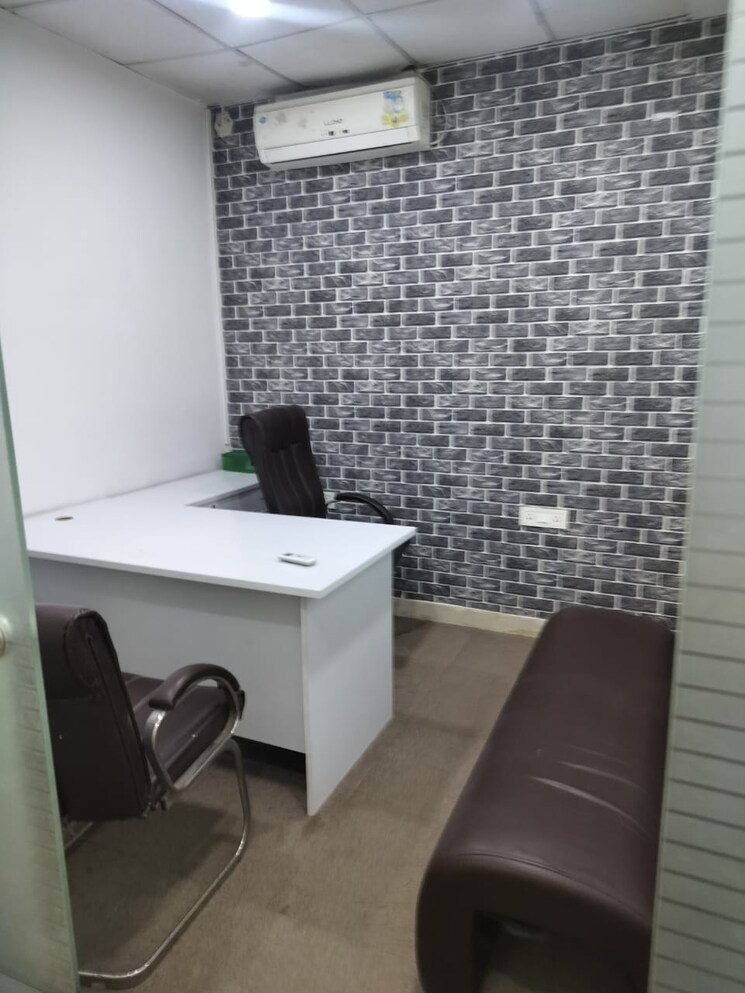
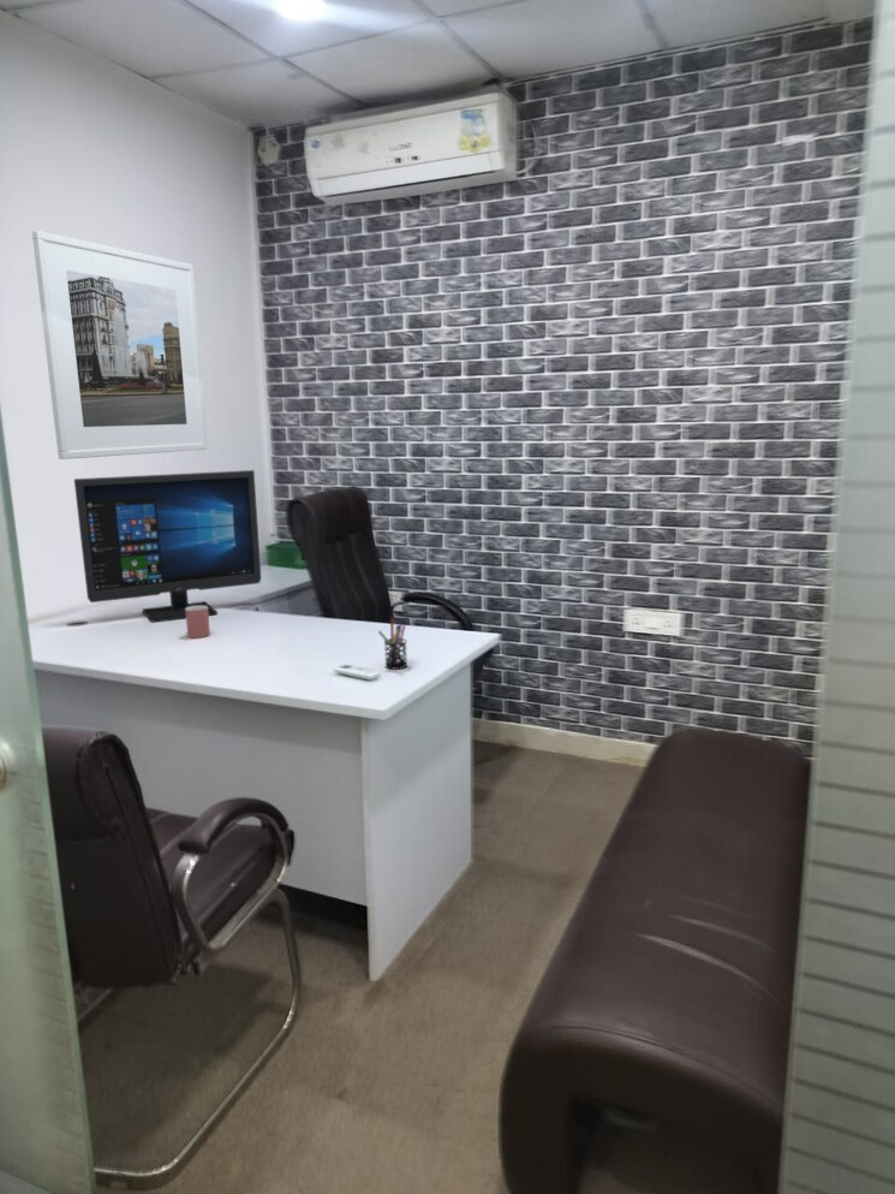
+ computer monitor [73,469,262,624]
+ pen holder [377,618,408,671]
+ cup [185,606,211,638]
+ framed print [31,230,209,461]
